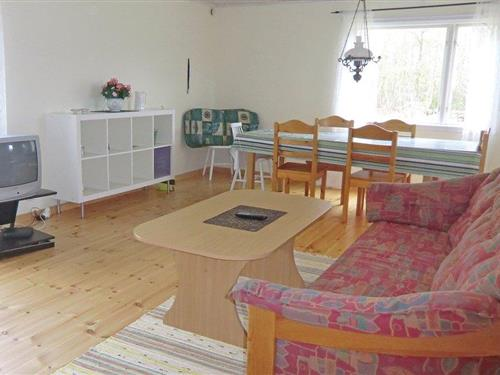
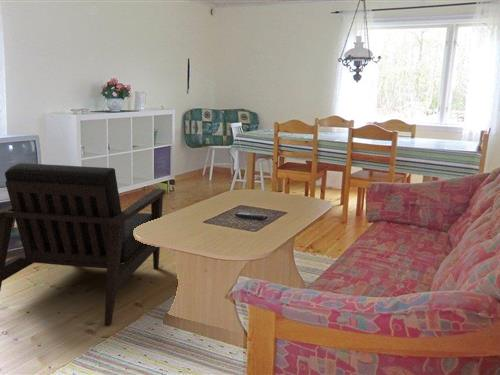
+ armchair [0,162,166,326]
